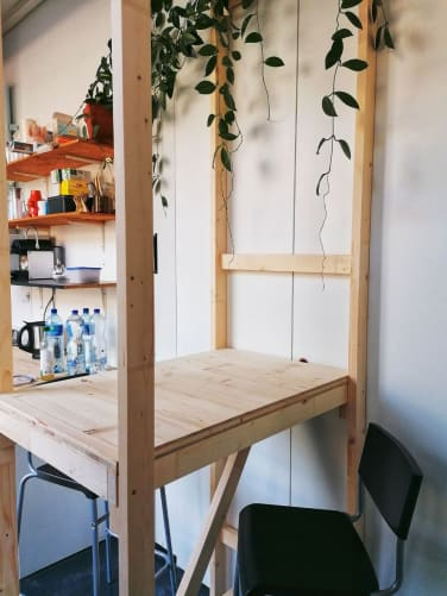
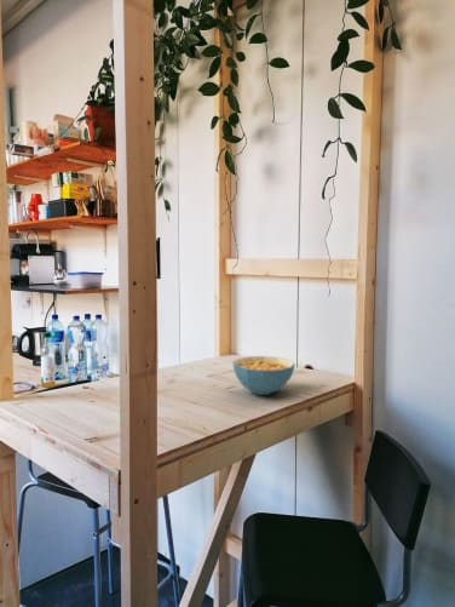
+ cereal bowl [231,355,295,396]
